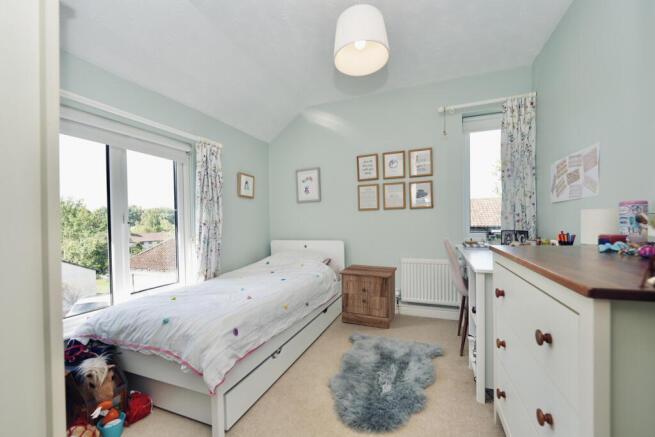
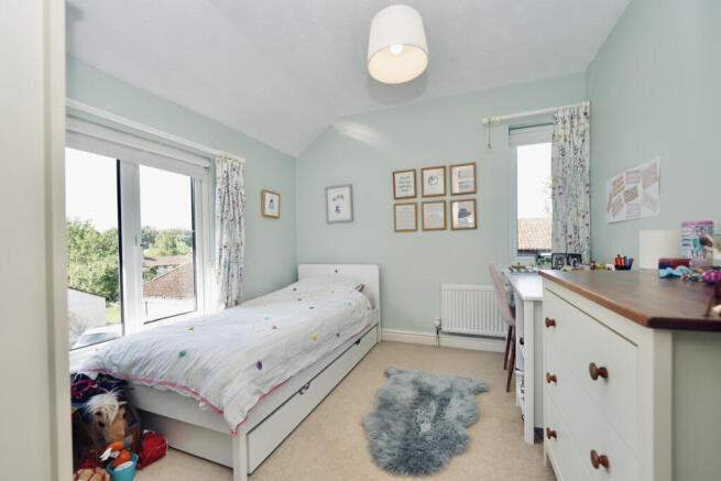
- nightstand [338,263,398,330]
